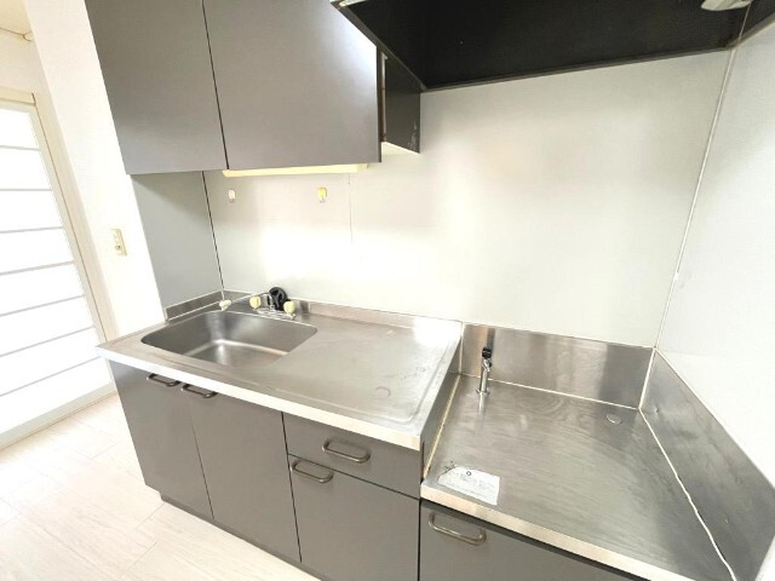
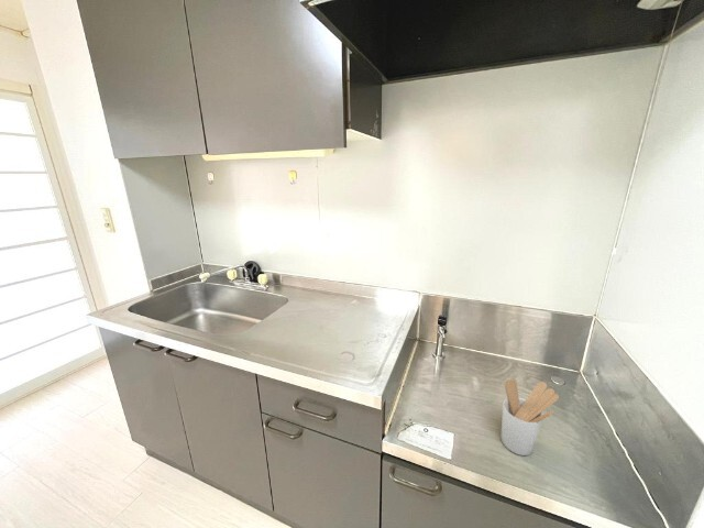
+ utensil holder [499,377,560,457]
